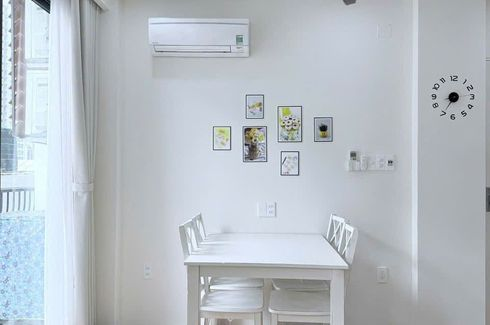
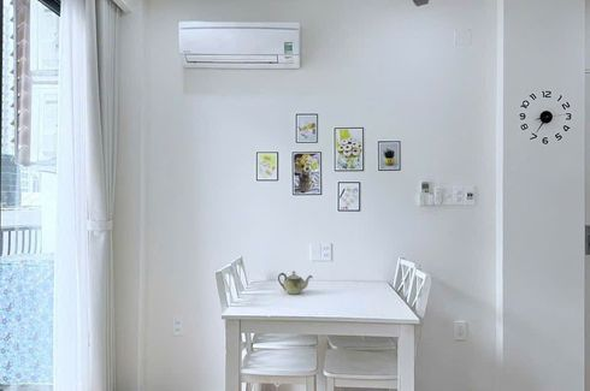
+ teapot [277,271,314,296]
